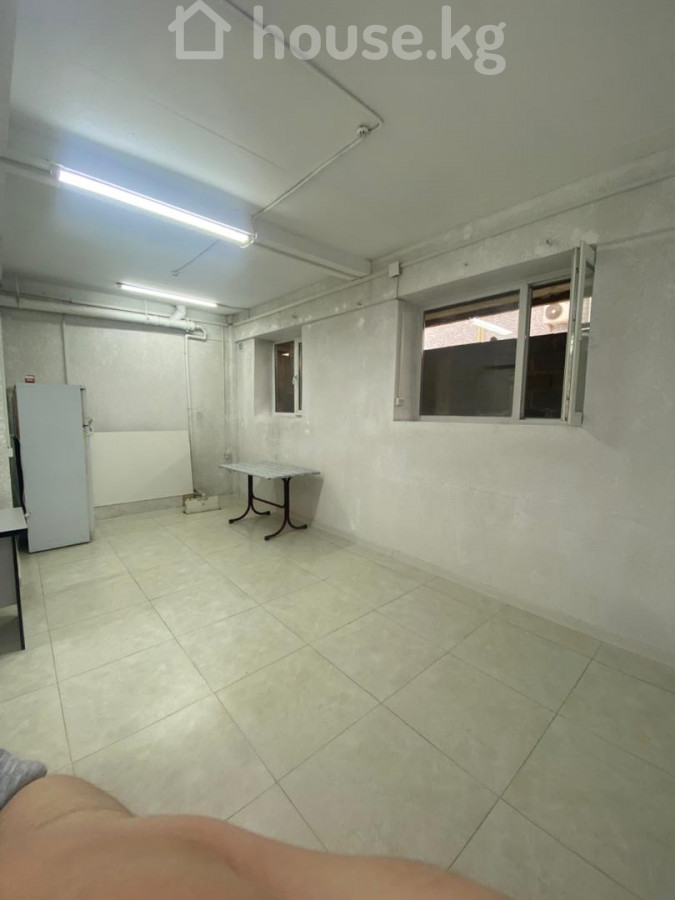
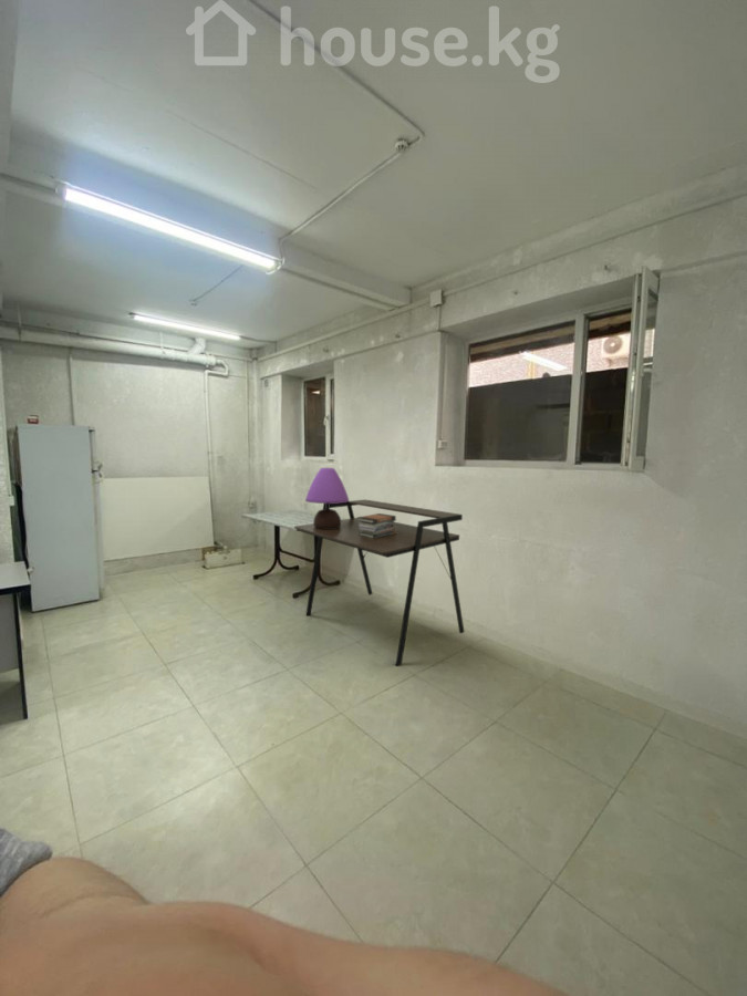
+ desk [293,498,465,667]
+ book stack [356,512,397,538]
+ table lamp [304,467,350,529]
